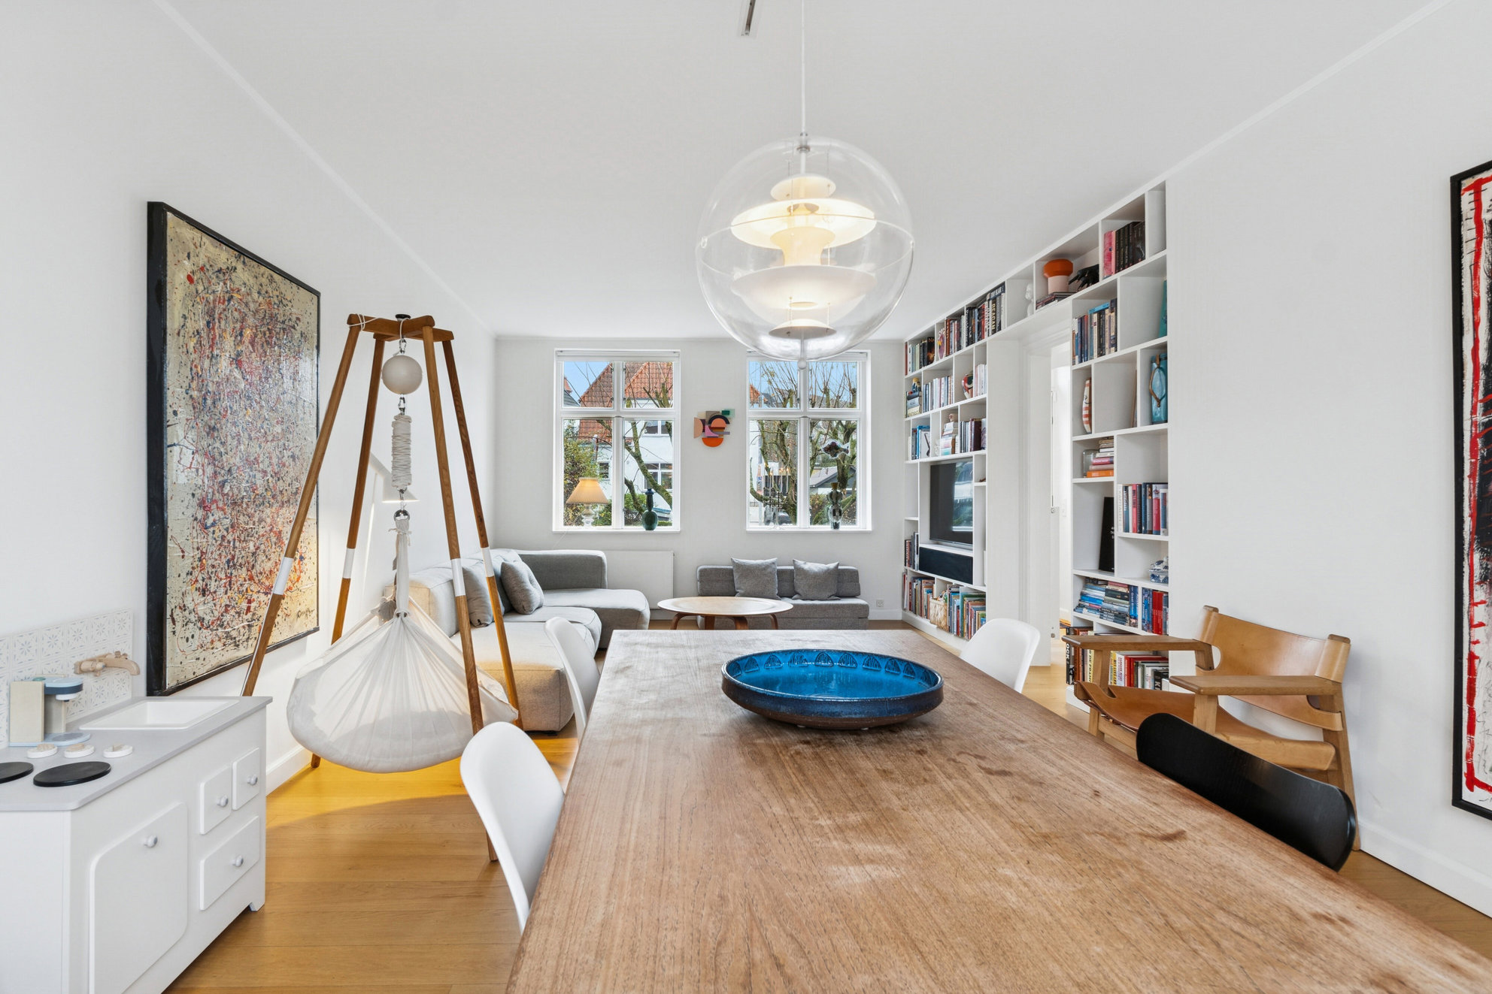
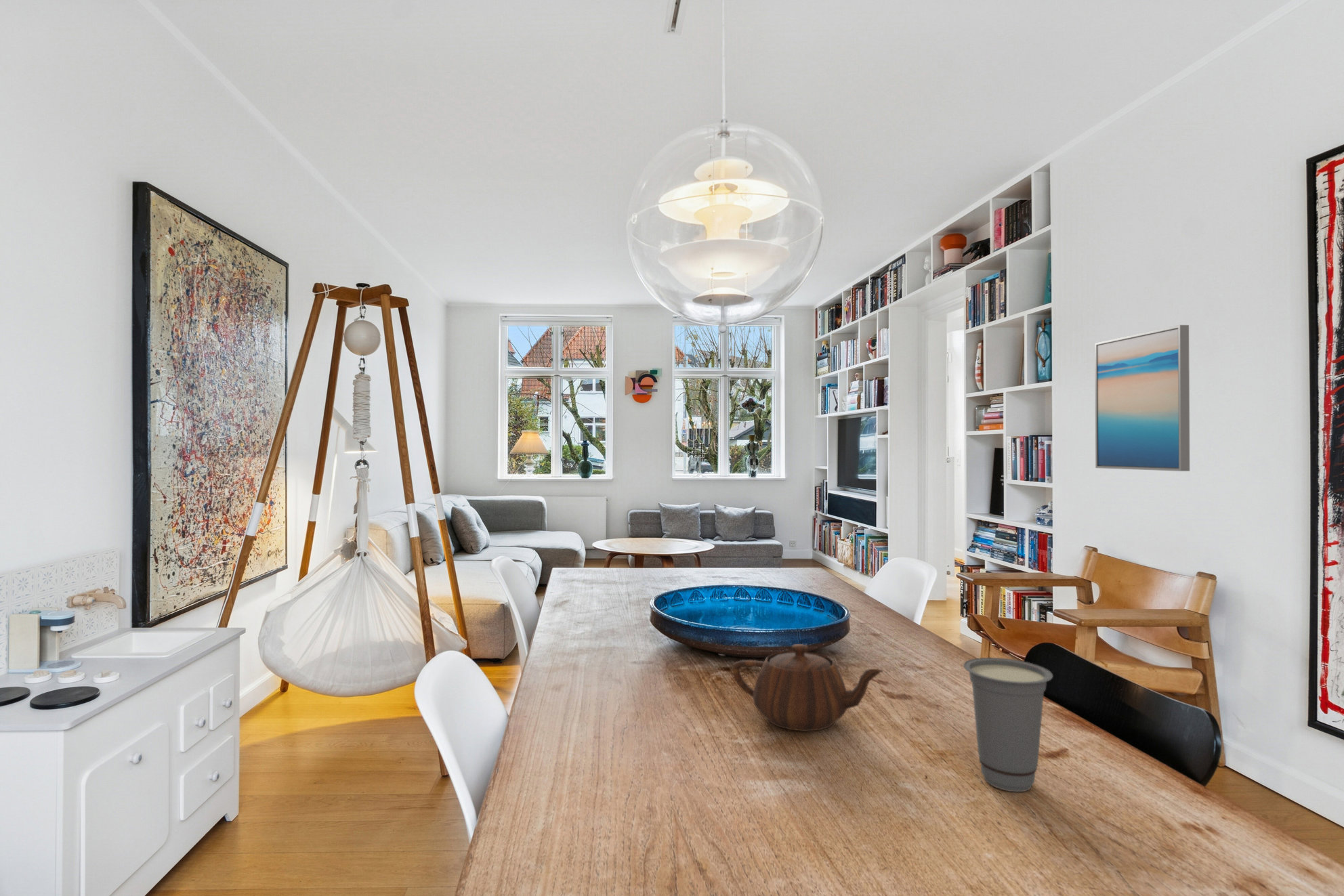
+ cup [963,657,1053,792]
+ wall art [1094,324,1190,472]
+ teapot [732,643,884,732]
